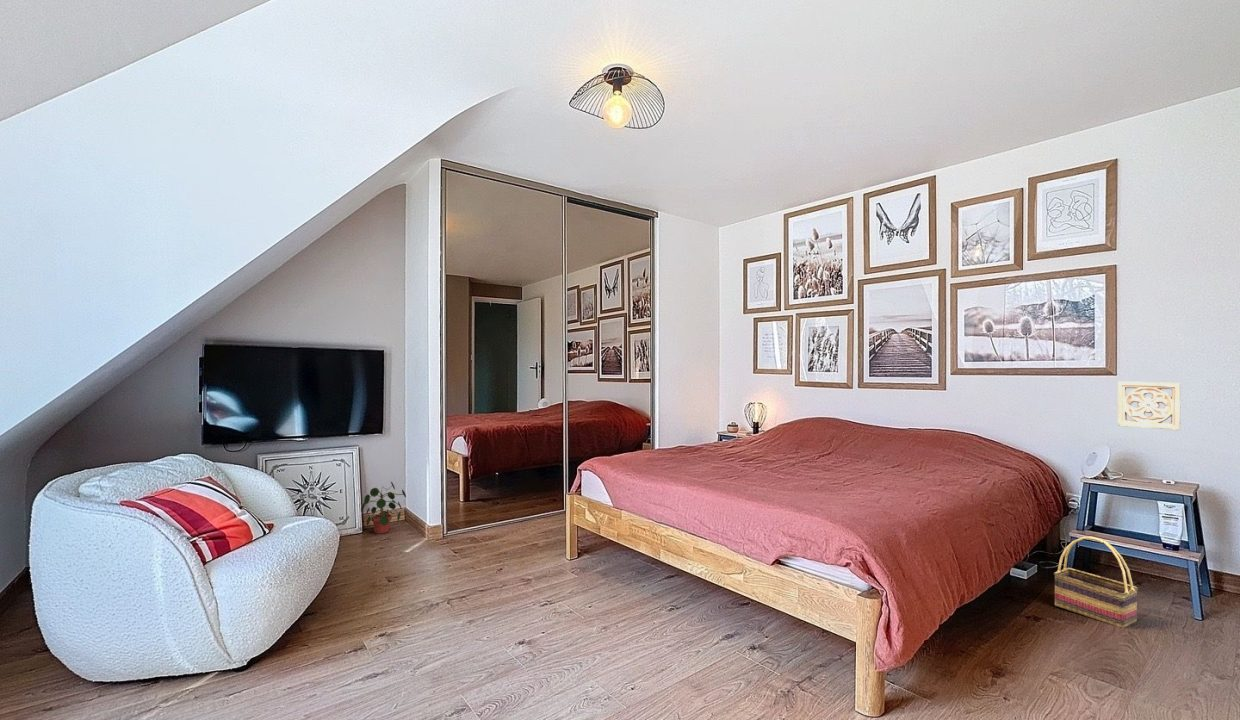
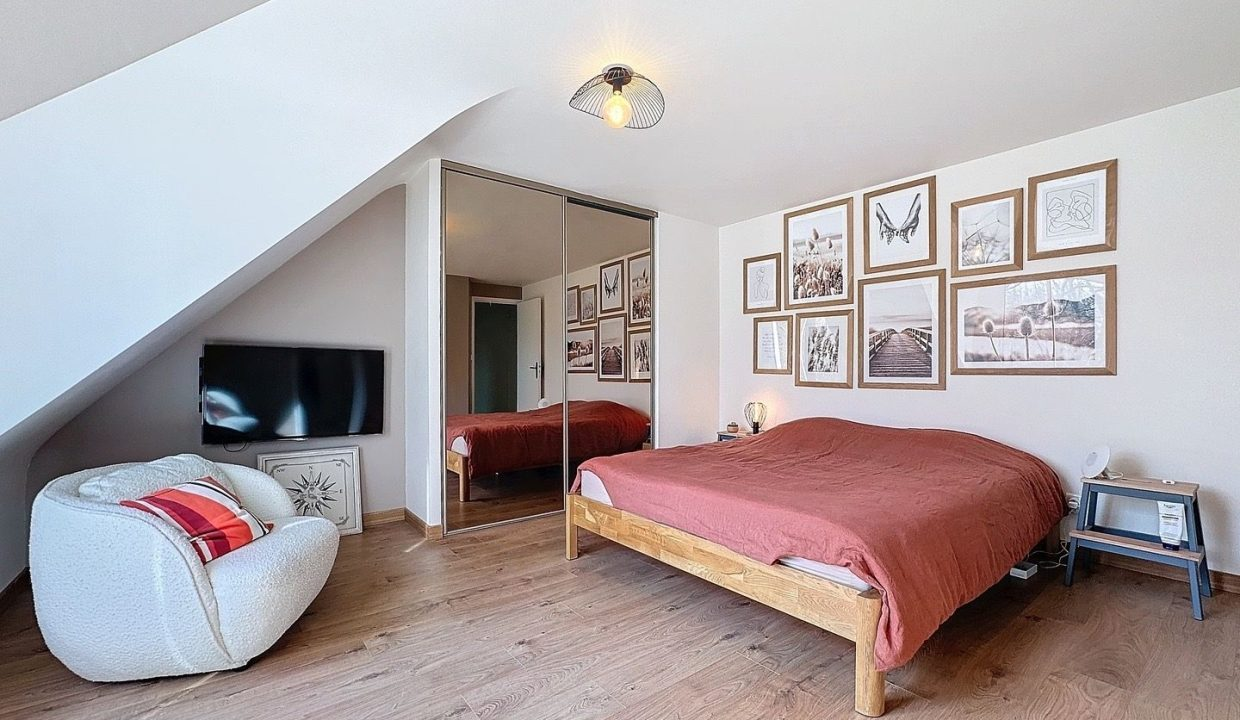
- wall ornament [1117,380,1182,431]
- potted plant [360,481,407,534]
- basket [1053,535,1139,629]
